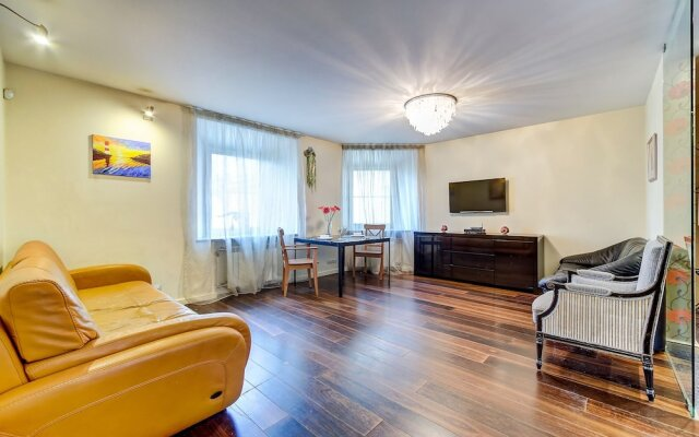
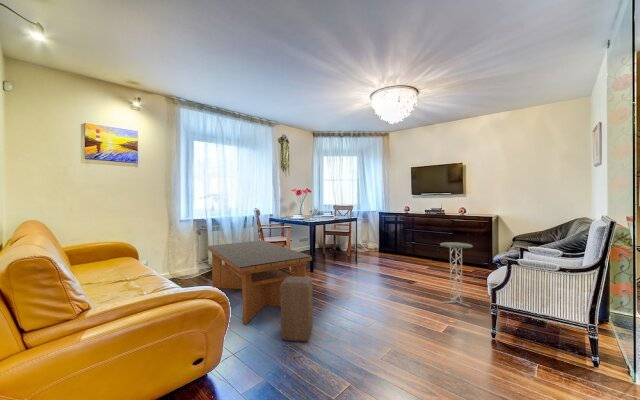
+ coffee table [207,239,313,325]
+ stool [280,276,314,342]
+ side table [439,241,474,308]
